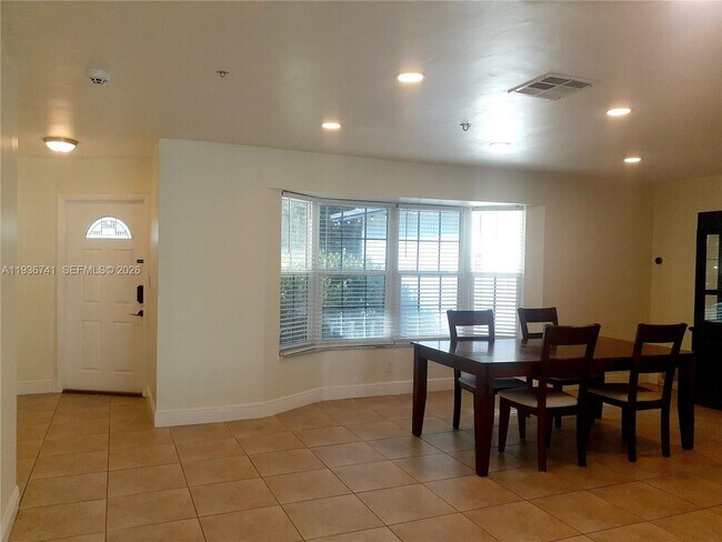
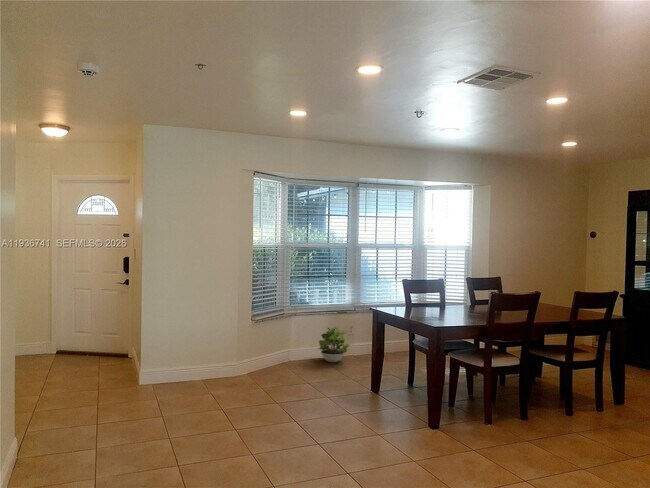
+ potted plant [317,326,351,363]
